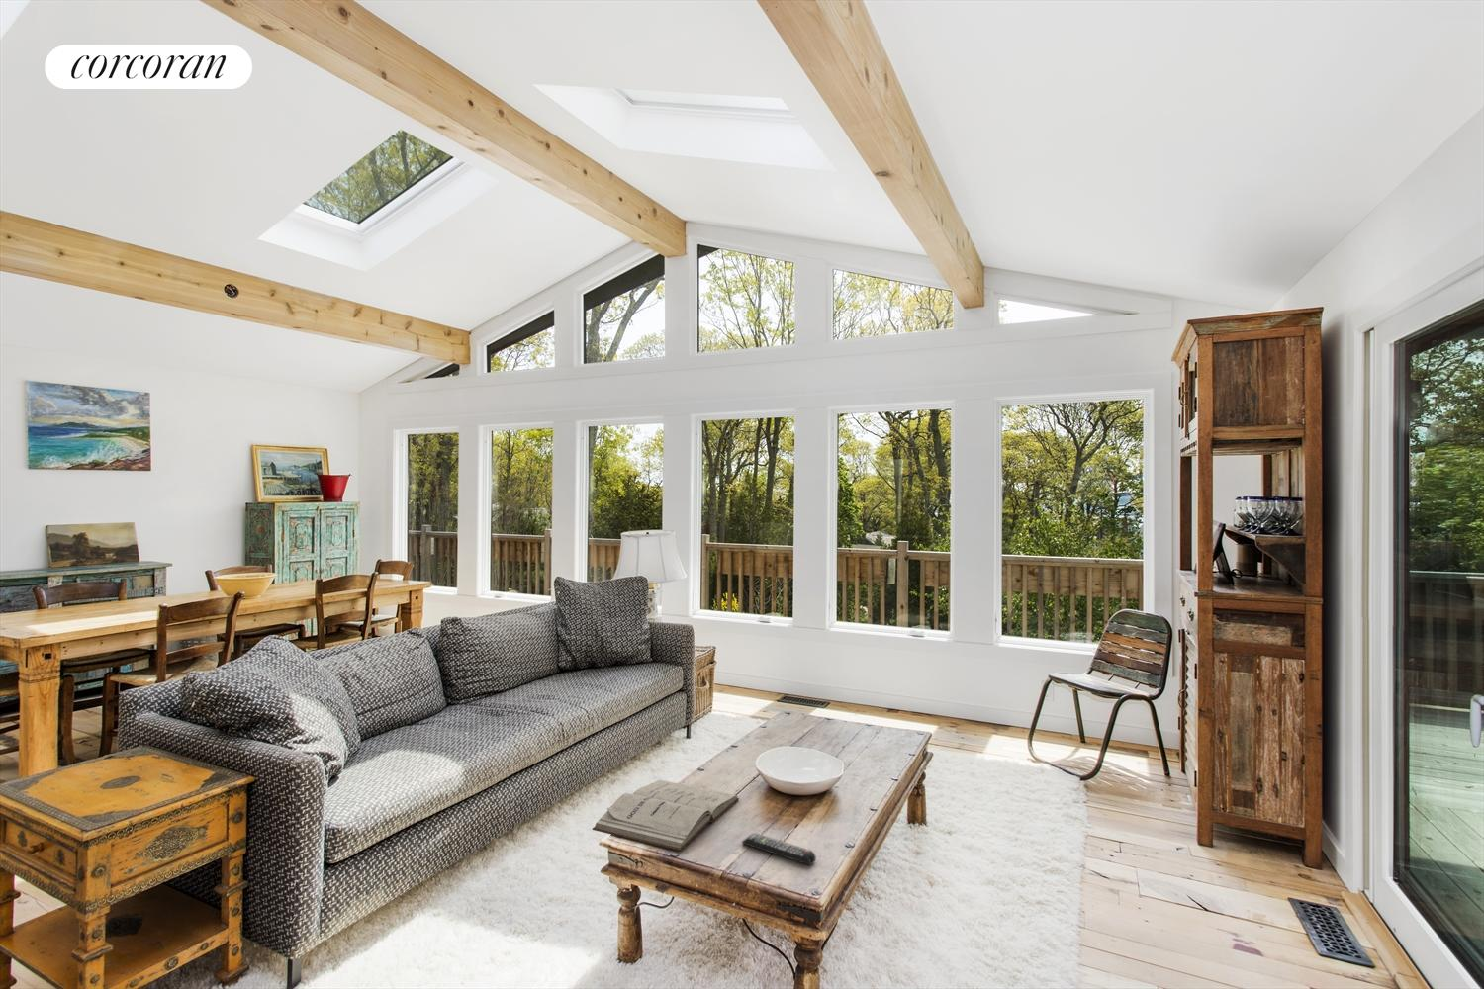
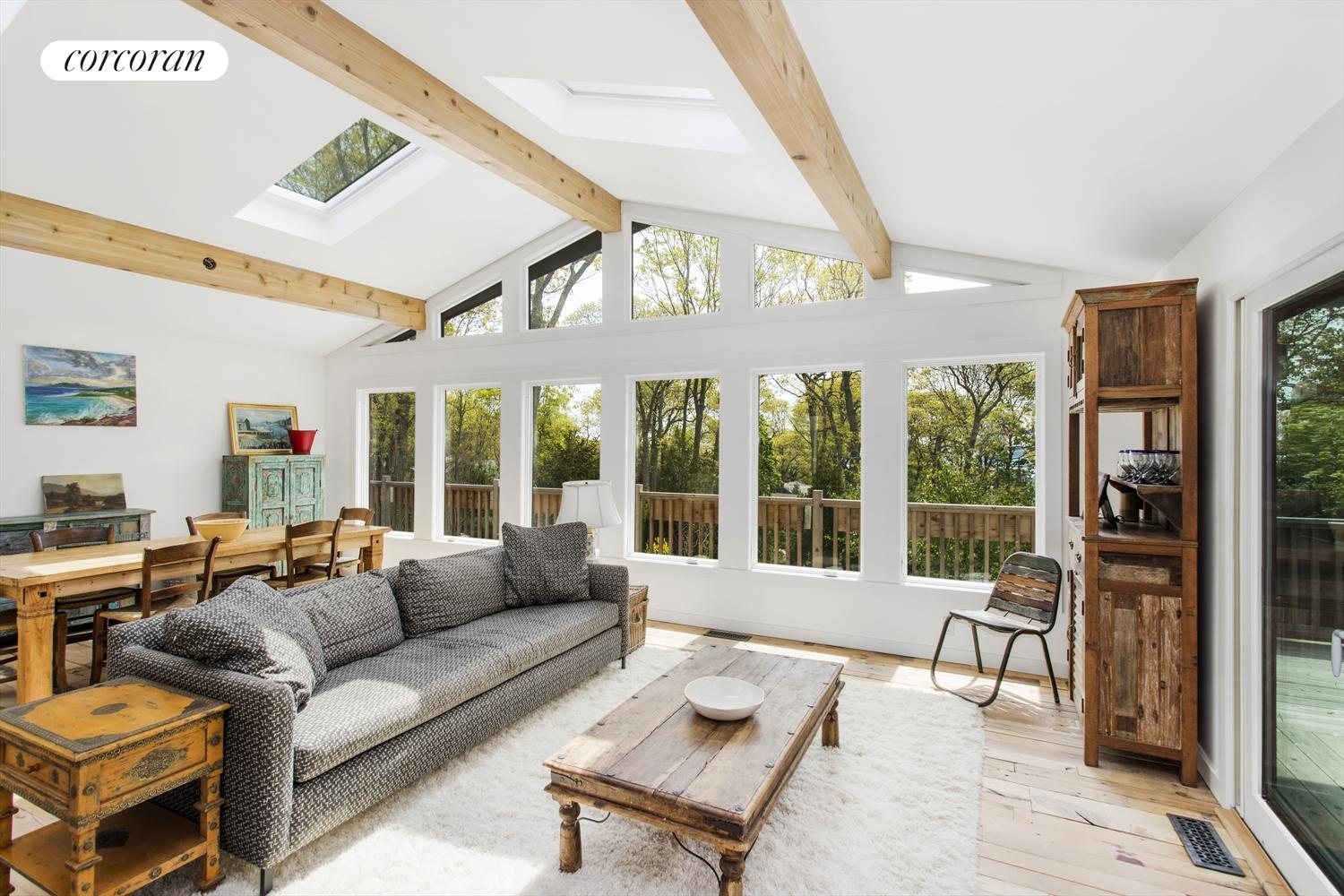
- remote control [741,832,817,866]
- book [591,779,740,852]
